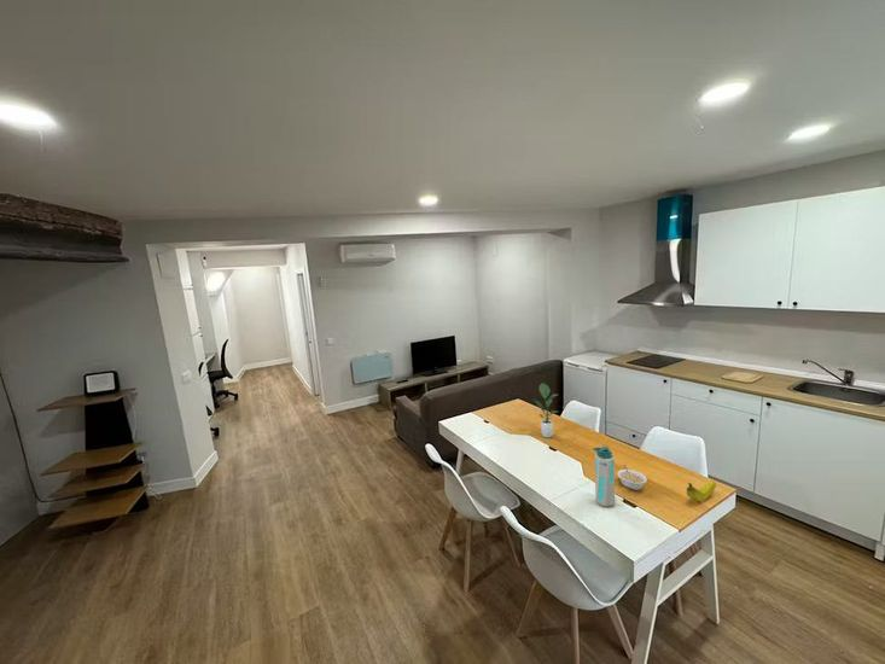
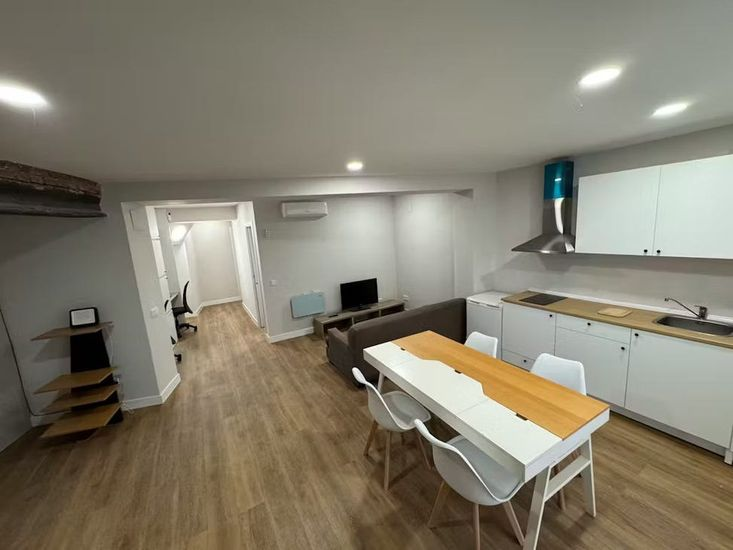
- potted plant [532,381,558,439]
- legume [616,464,648,491]
- water bottle [592,445,616,508]
- fruit [686,479,717,502]
